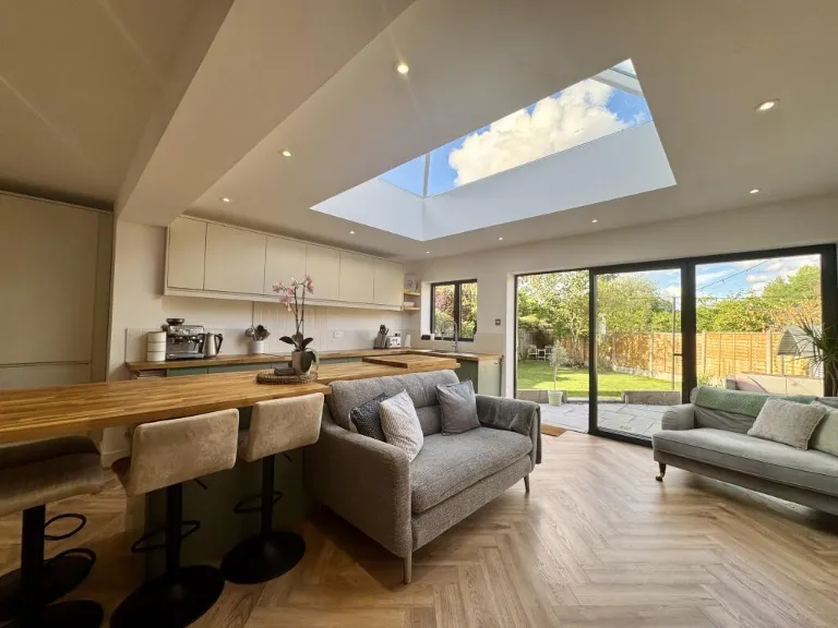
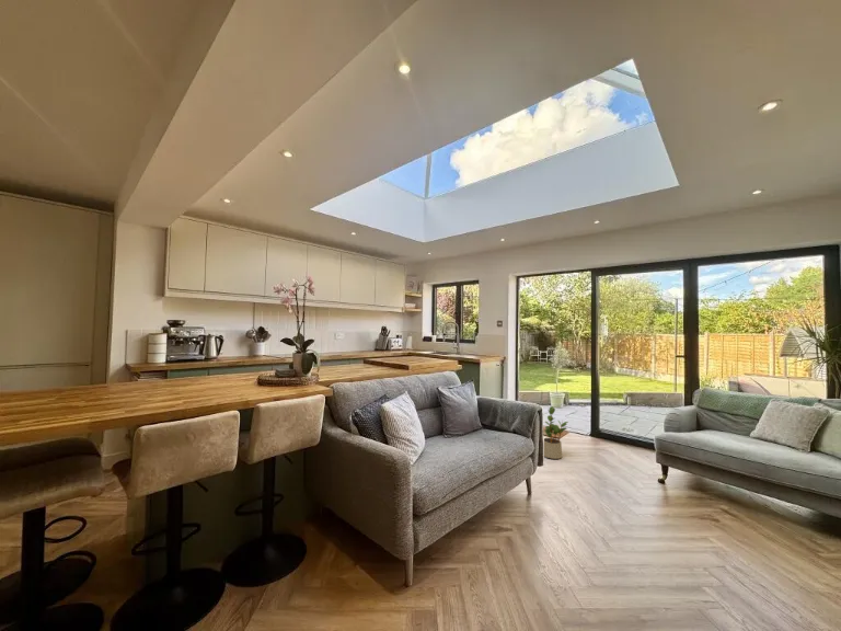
+ potted plant [543,405,569,460]
